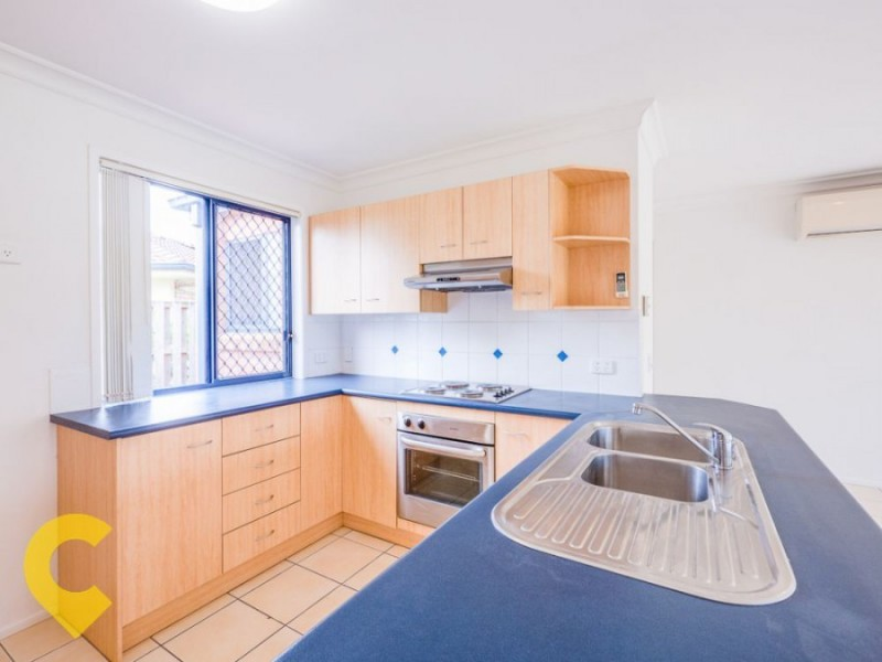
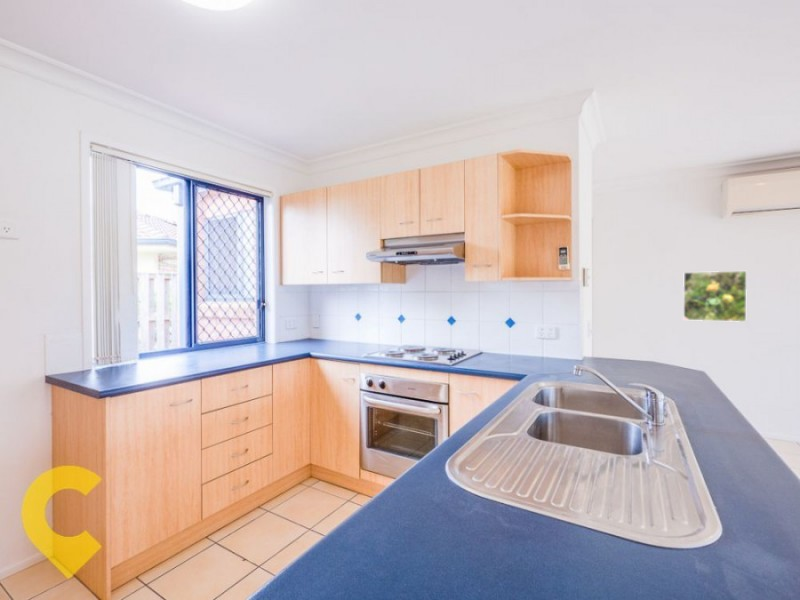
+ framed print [682,270,748,323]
